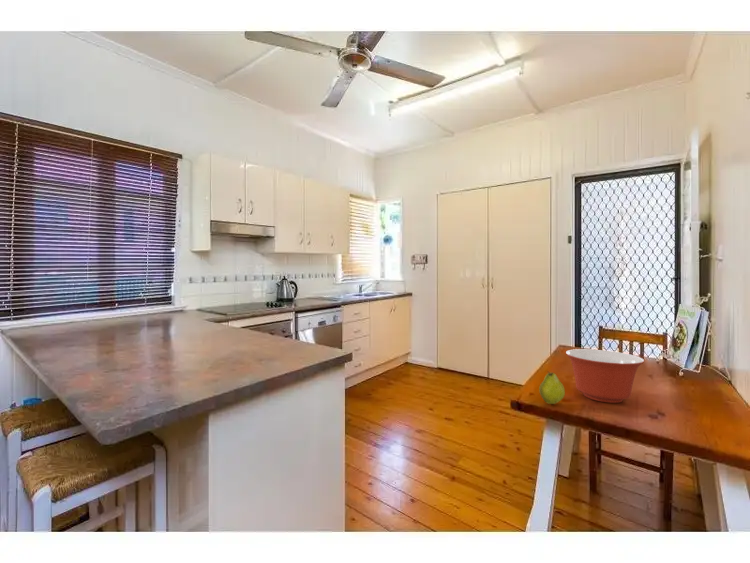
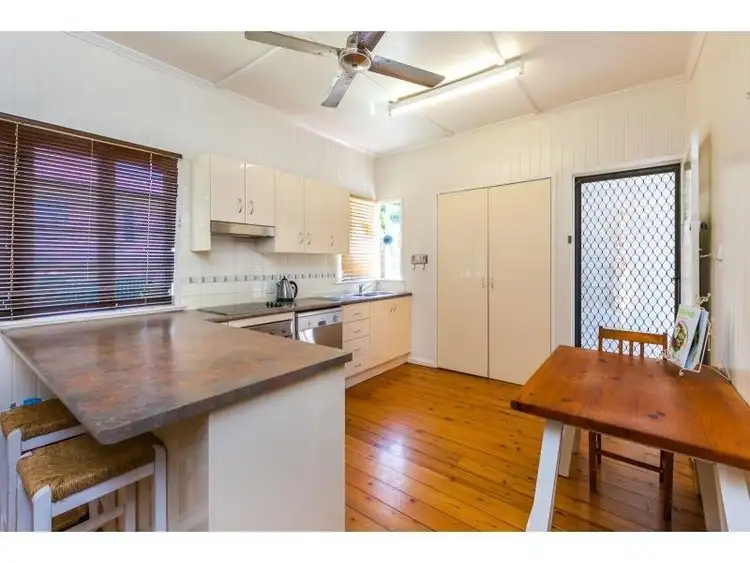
- mixing bowl [565,348,645,404]
- fruit [538,371,566,405]
